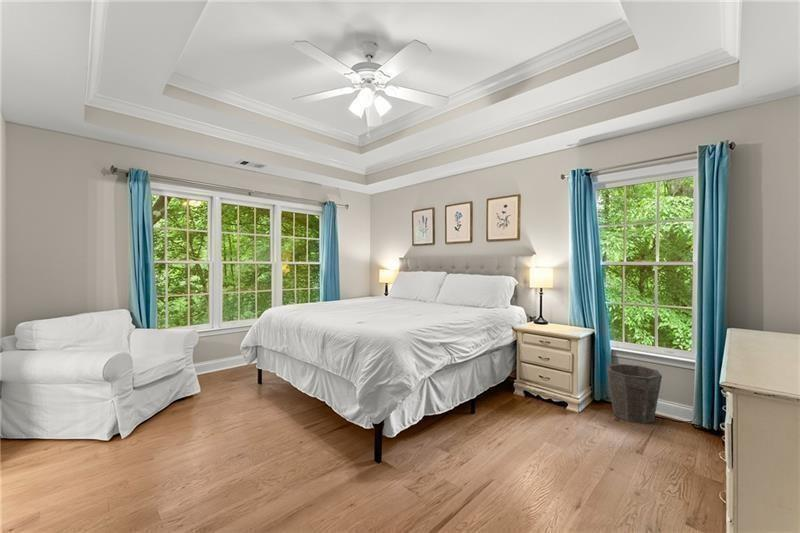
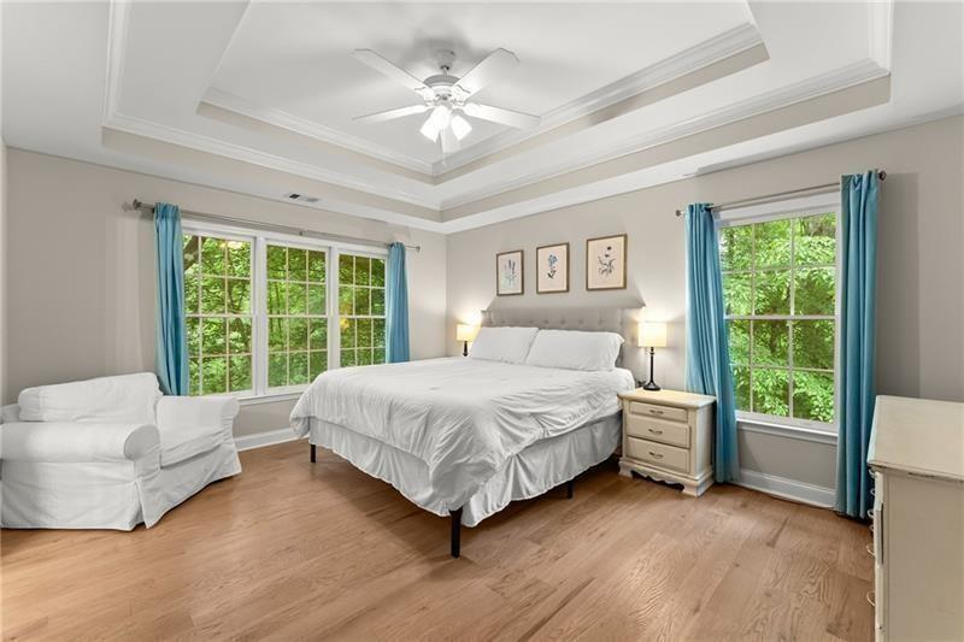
- waste bin [605,363,663,425]
